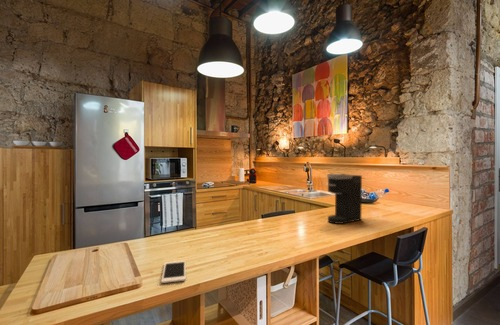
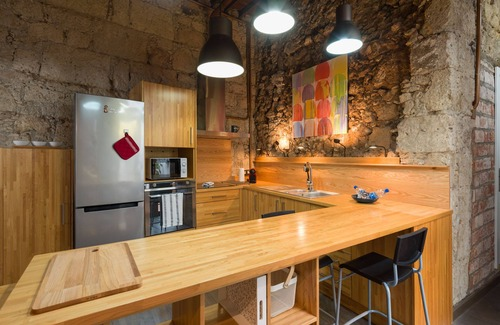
- coffee maker [326,173,363,225]
- cell phone [160,260,187,284]
